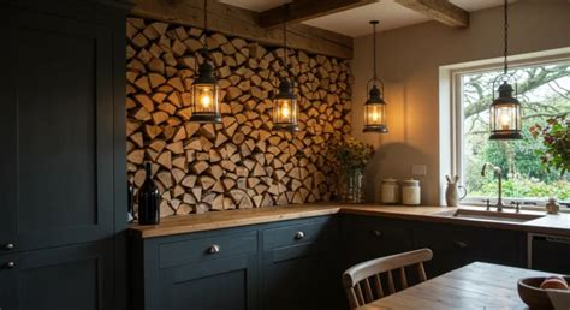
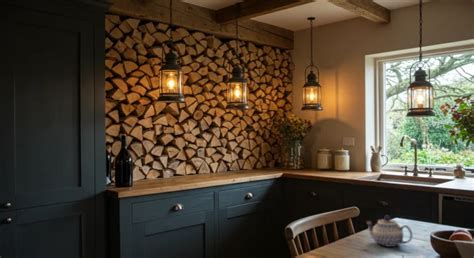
+ teapot [366,215,413,248]
